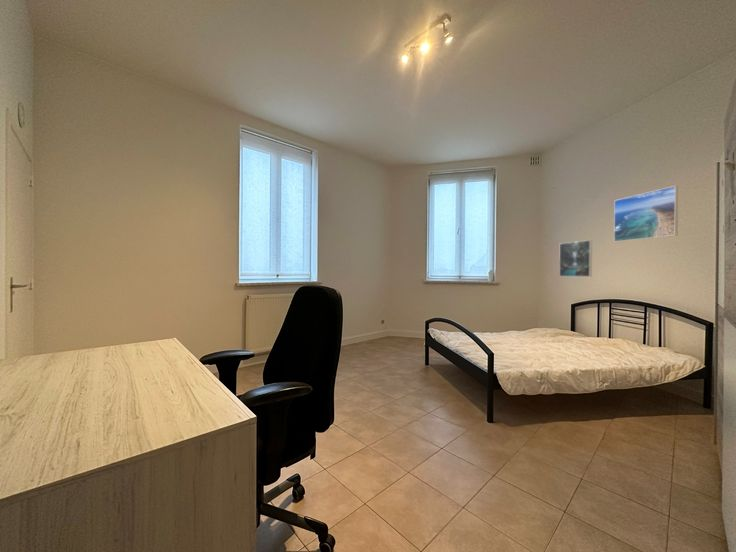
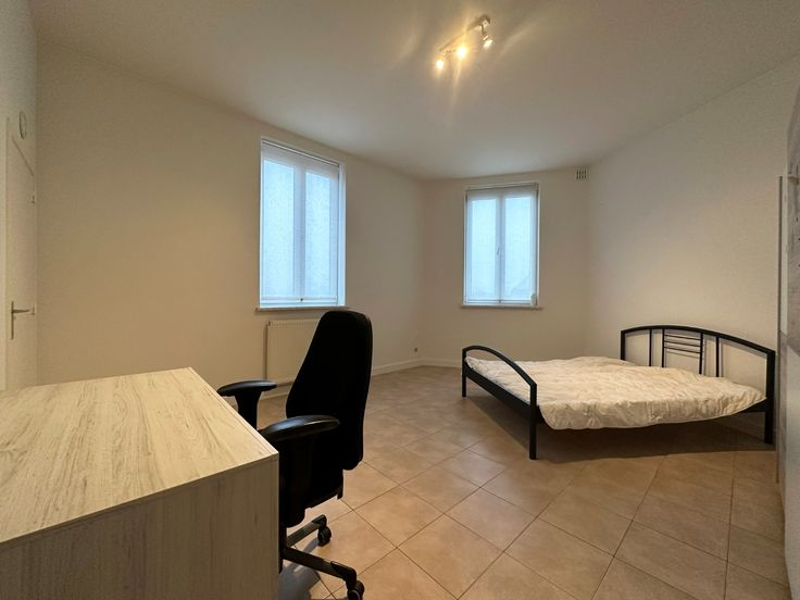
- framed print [558,239,593,278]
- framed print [613,185,679,243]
